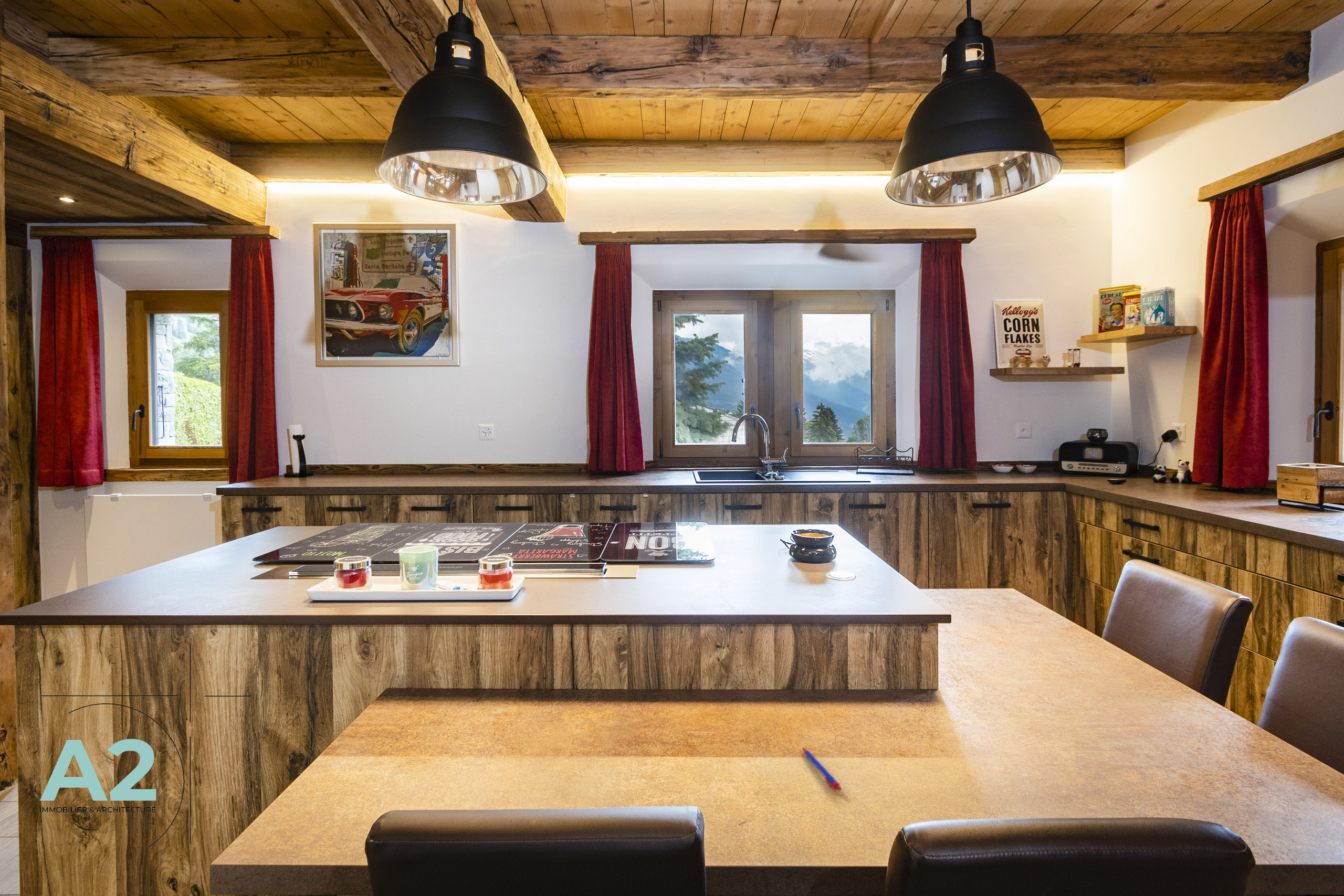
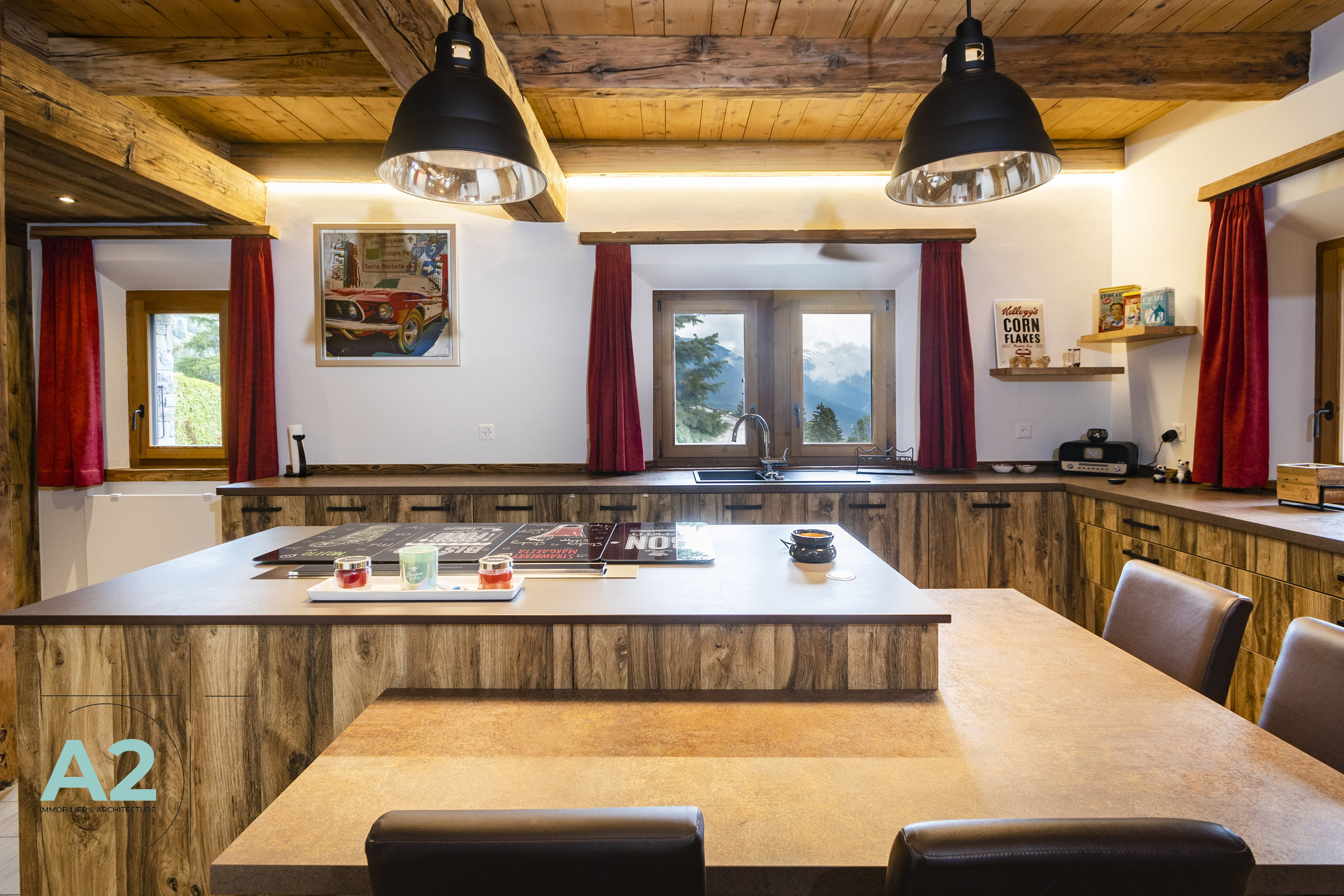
- pen [802,747,842,791]
